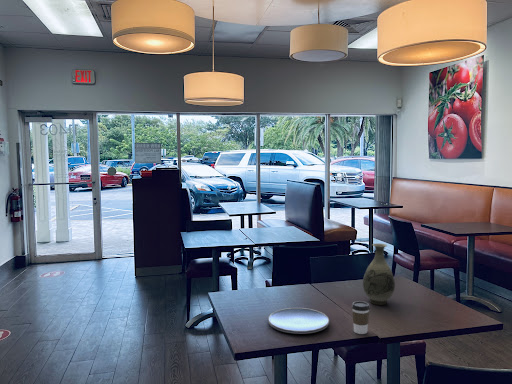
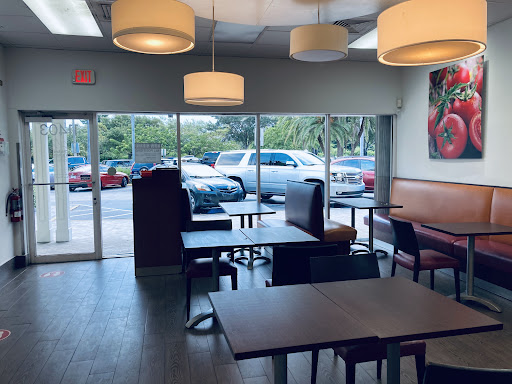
- plate [268,307,330,335]
- vase [362,242,396,306]
- coffee cup [351,300,371,335]
